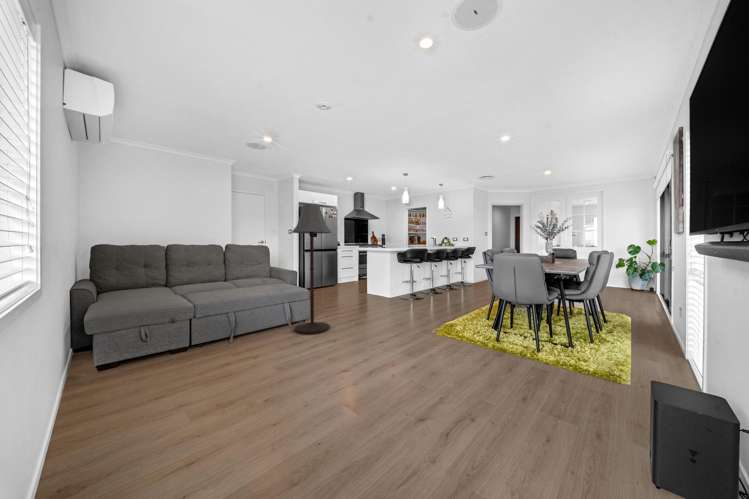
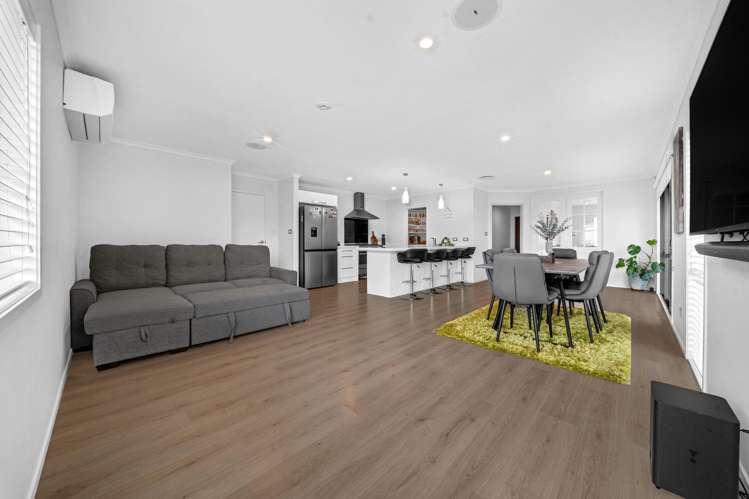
- floor lamp [290,203,333,335]
